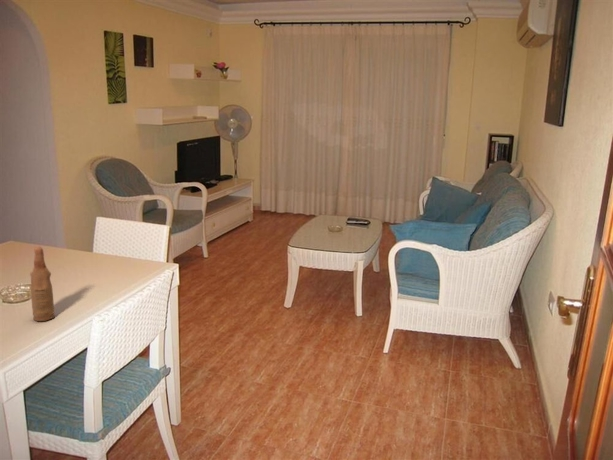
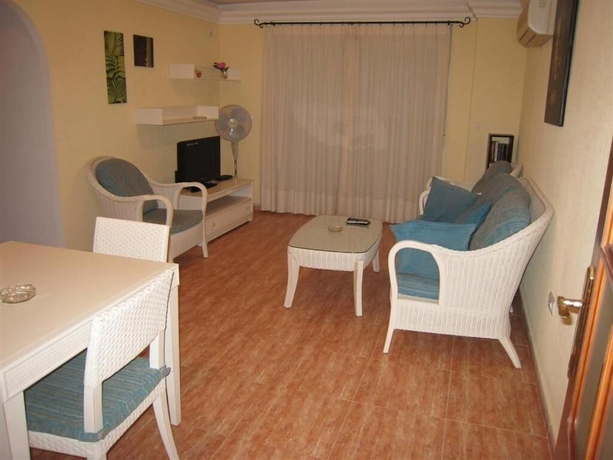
- bottle [29,246,56,322]
